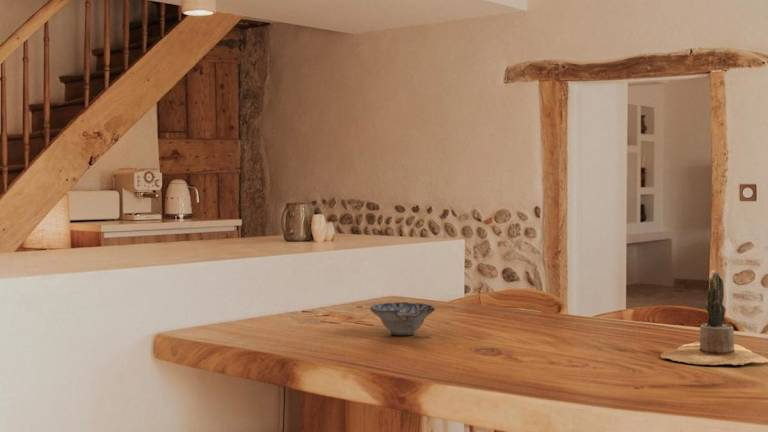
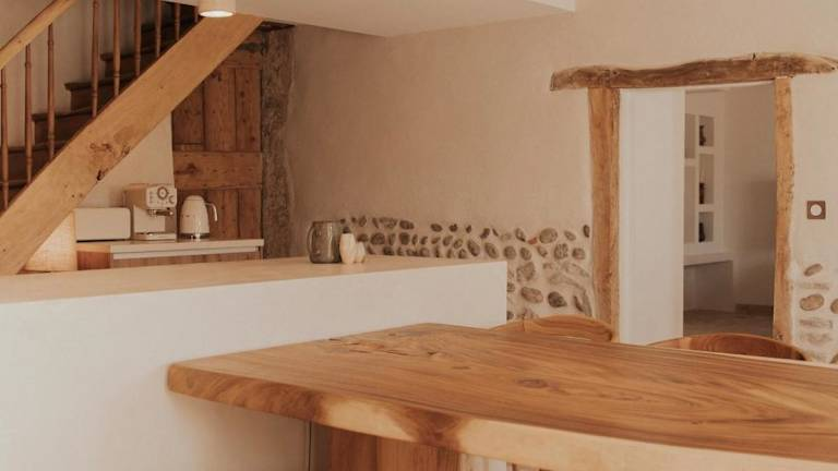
- potted cactus [659,269,768,366]
- ceramic bowl [369,301,436,336]
